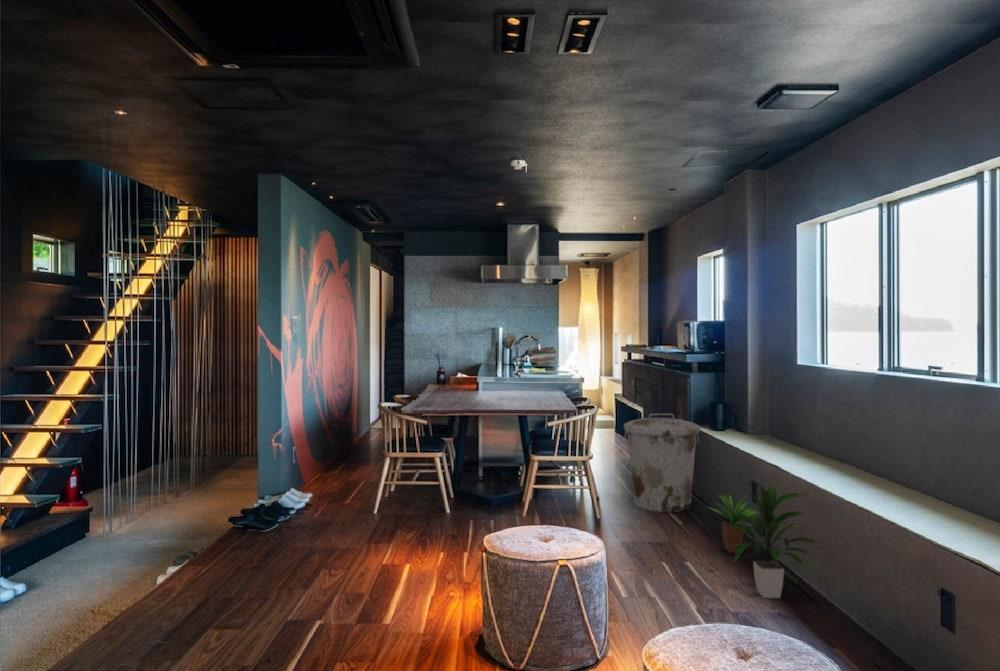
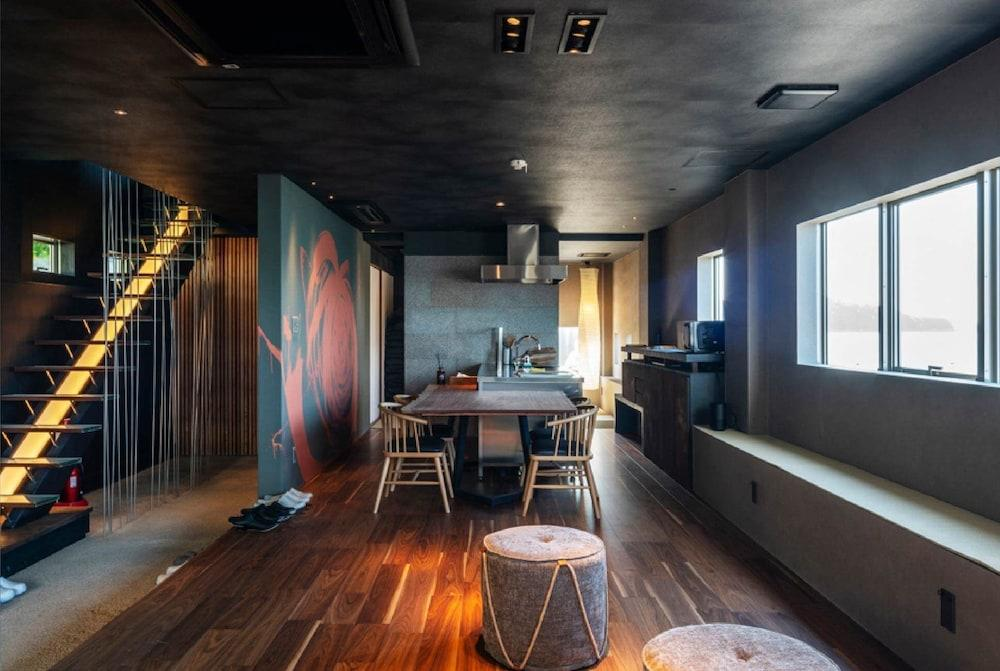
- indoor plant [727,483,825,599]
- potted plant [706,492,760,554]
- trash can [623,413,701,513]
